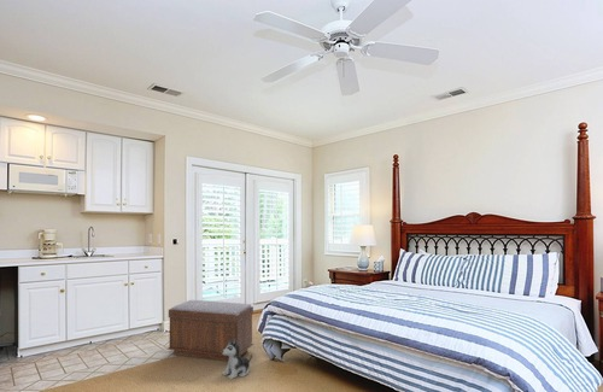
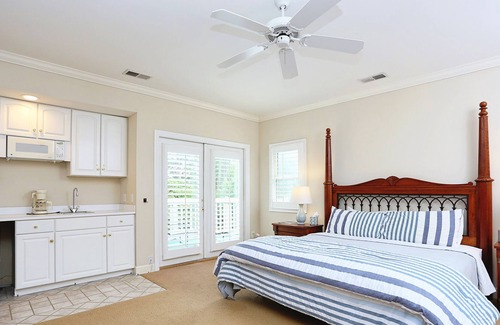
- bench [166,299,254,362]
- plush toy [221,339,253,380]
